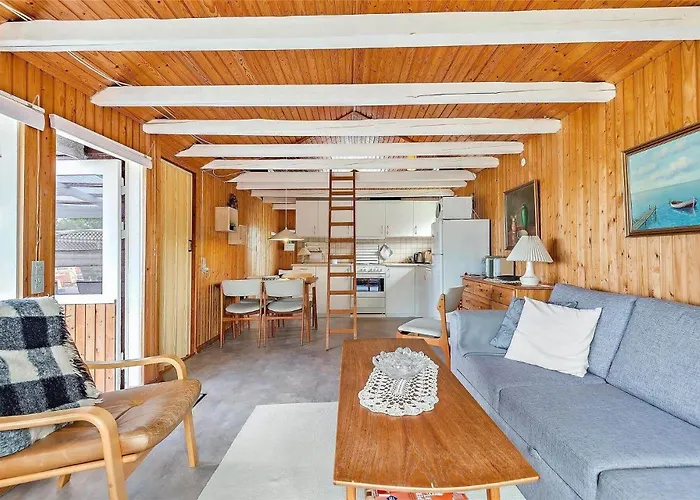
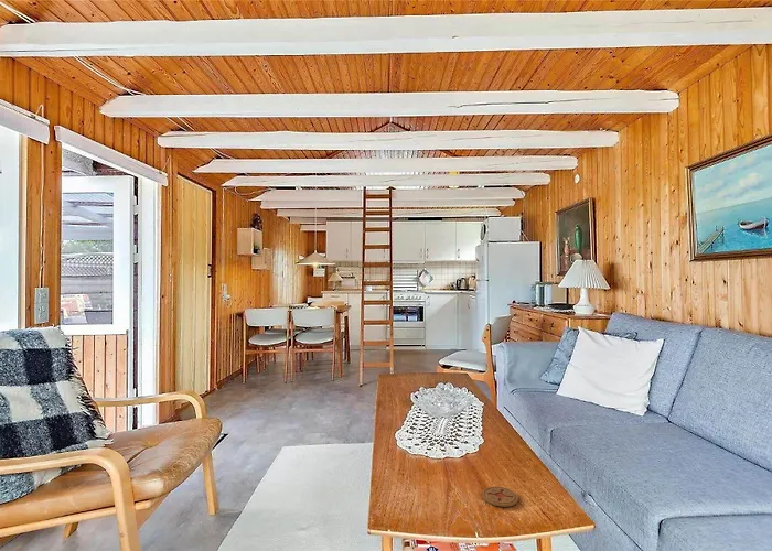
+ coaster [482,486,519,508]
